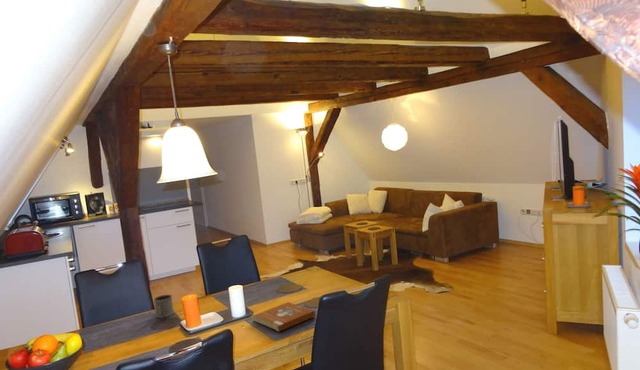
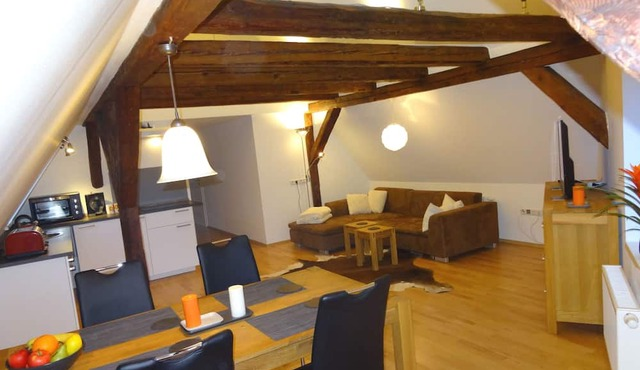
- book [252,301,317,332]
- mug [152,294,175,319]
